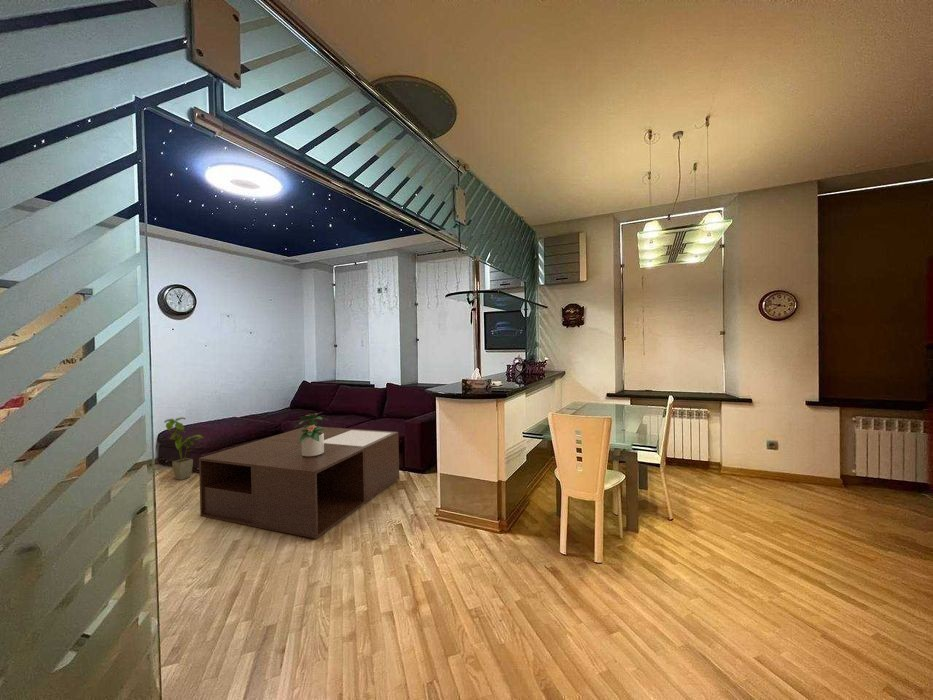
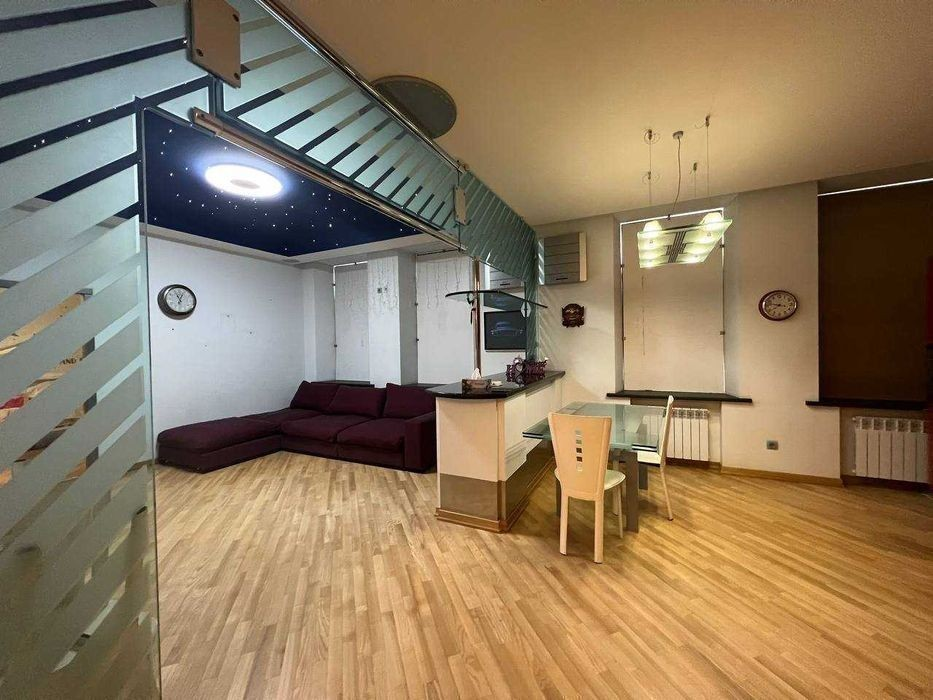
- potted plant [293,411,330,457]
- house plant [163,416,204,481]
- coffee table [198,426,400,540]
